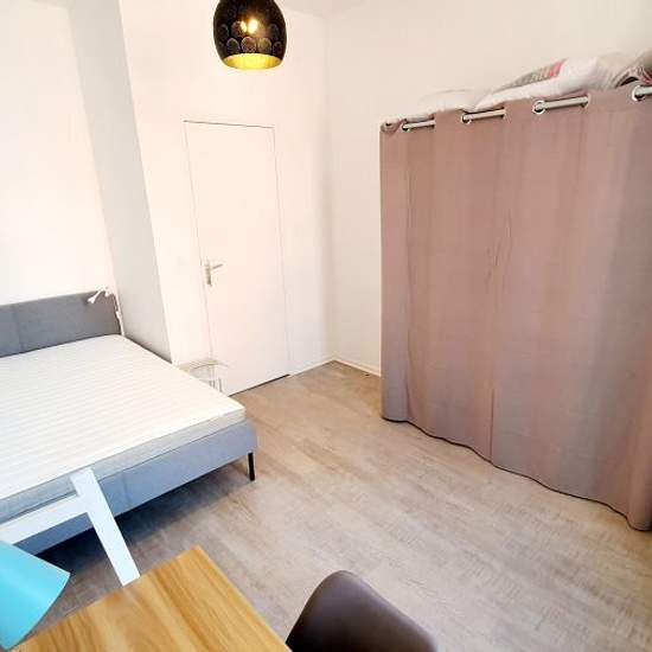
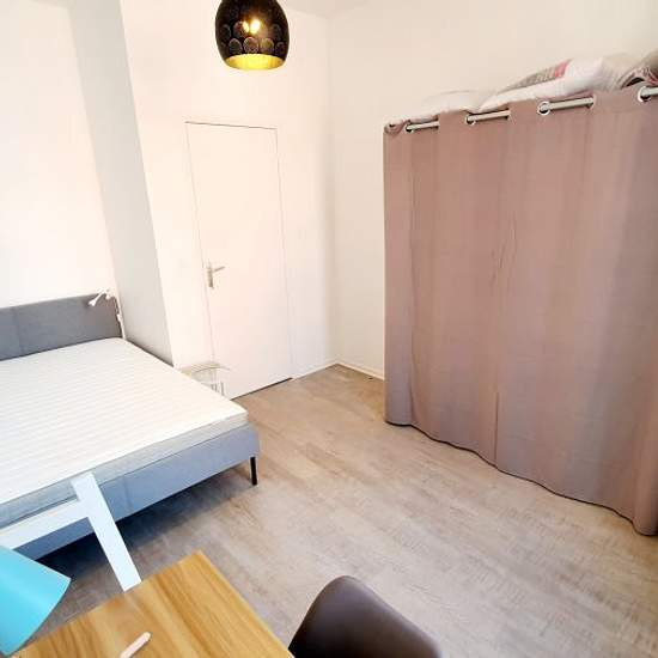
+ eraser [120,630,152,658]
